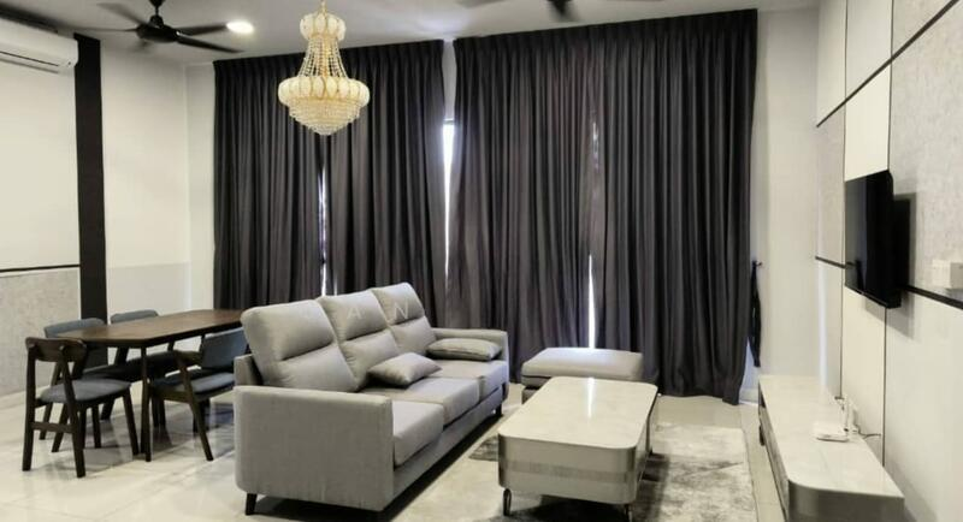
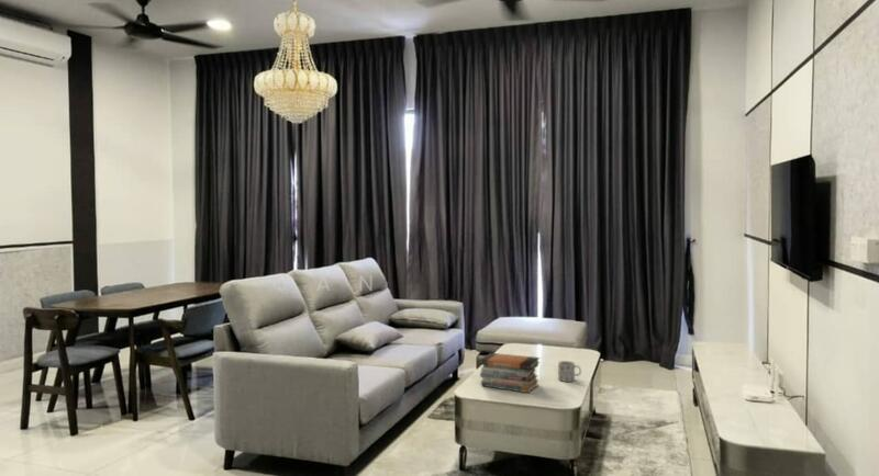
+ book stack [478,352,541,394]
+ mug [557,360,582,383]
